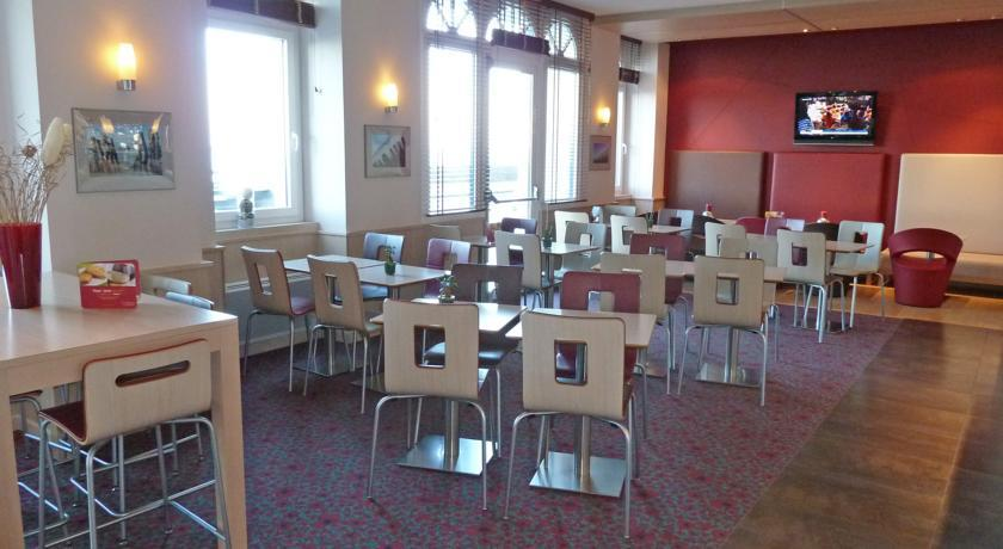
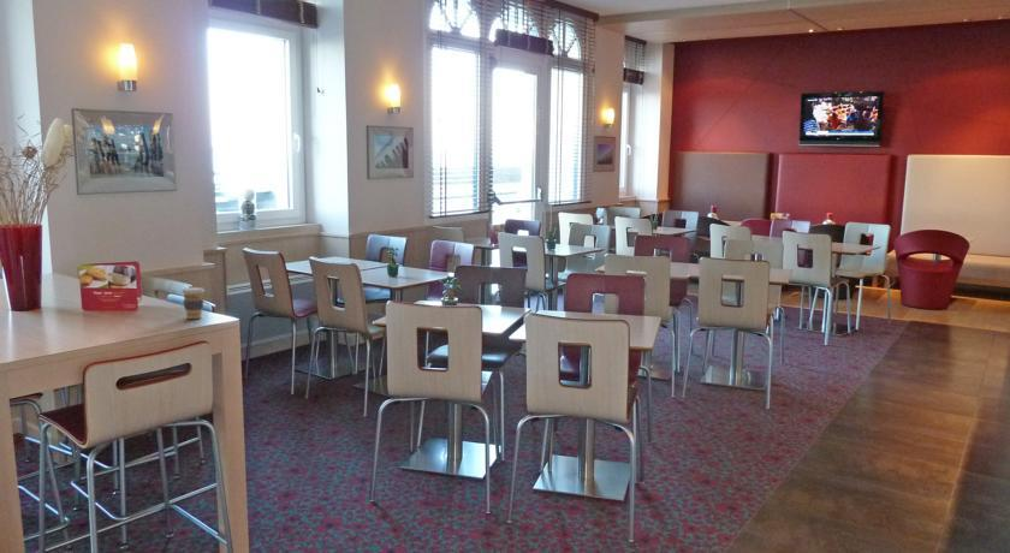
+ coffee cup [180,286,206,320]
